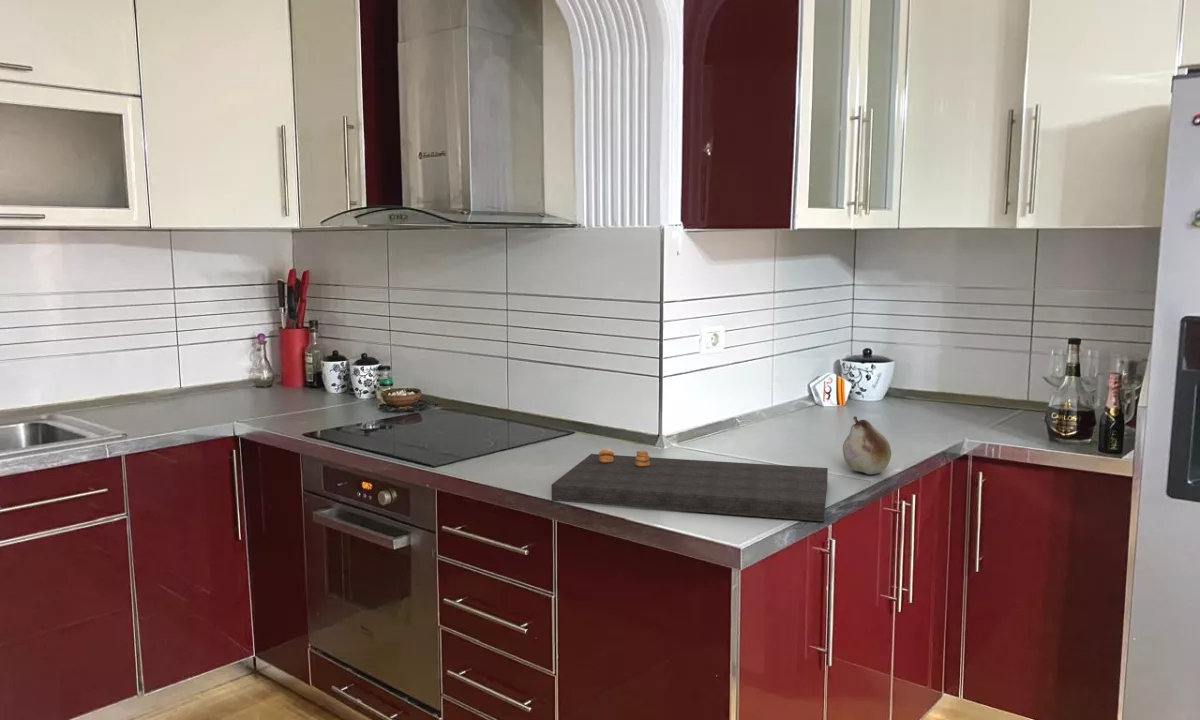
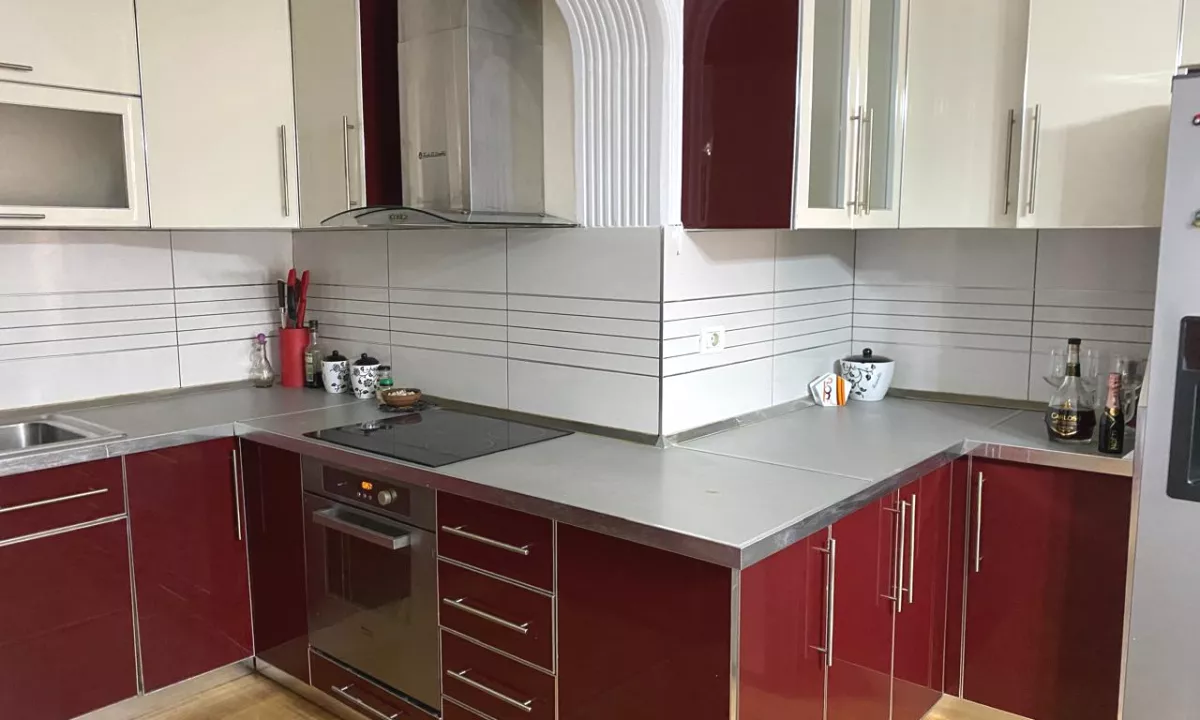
- fruit [842,415,892,476]
- cutting board [551,448,829,522]
